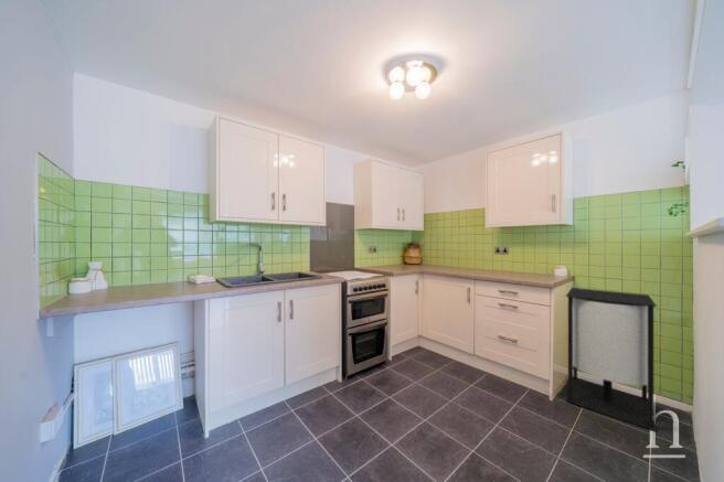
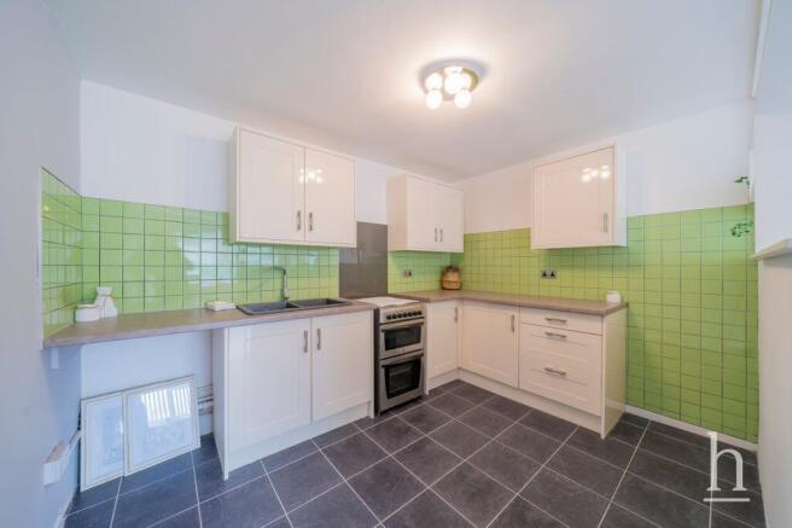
- trash can [565,287,658,432]
